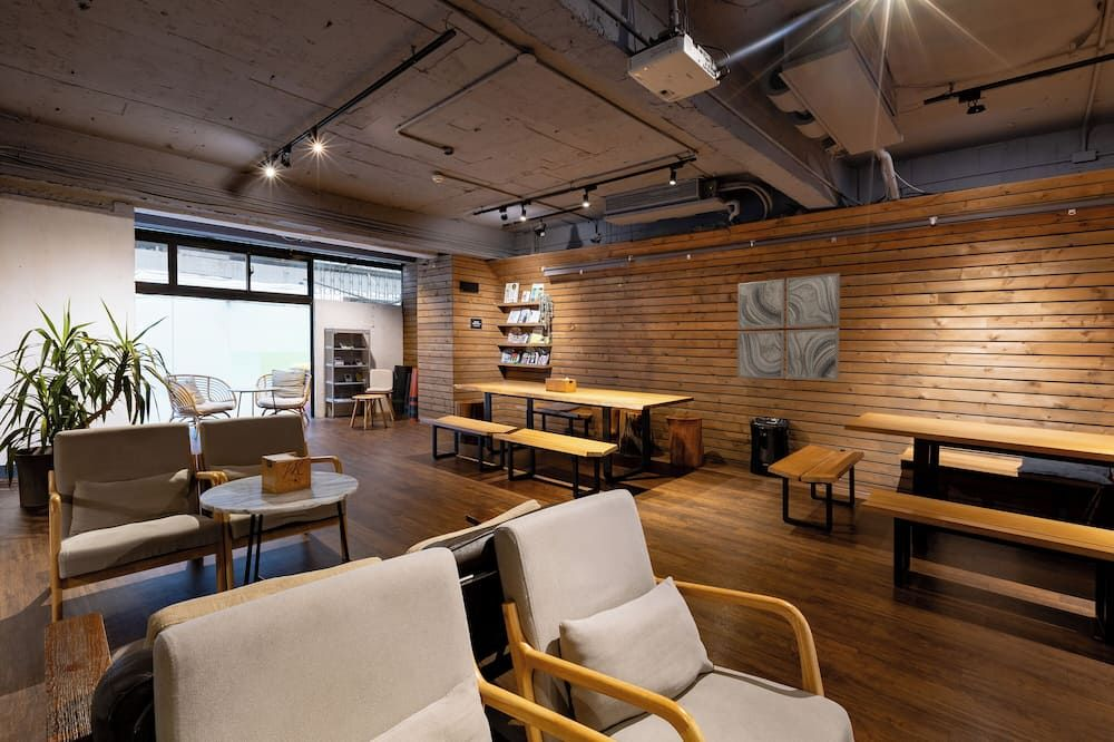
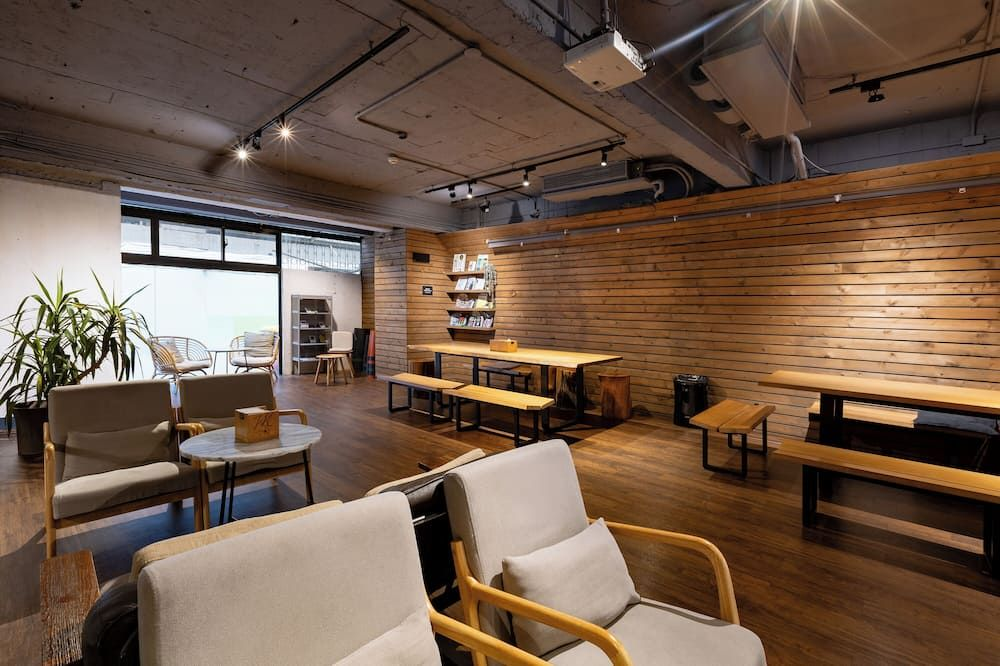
- wall art [736,272,841,381]
